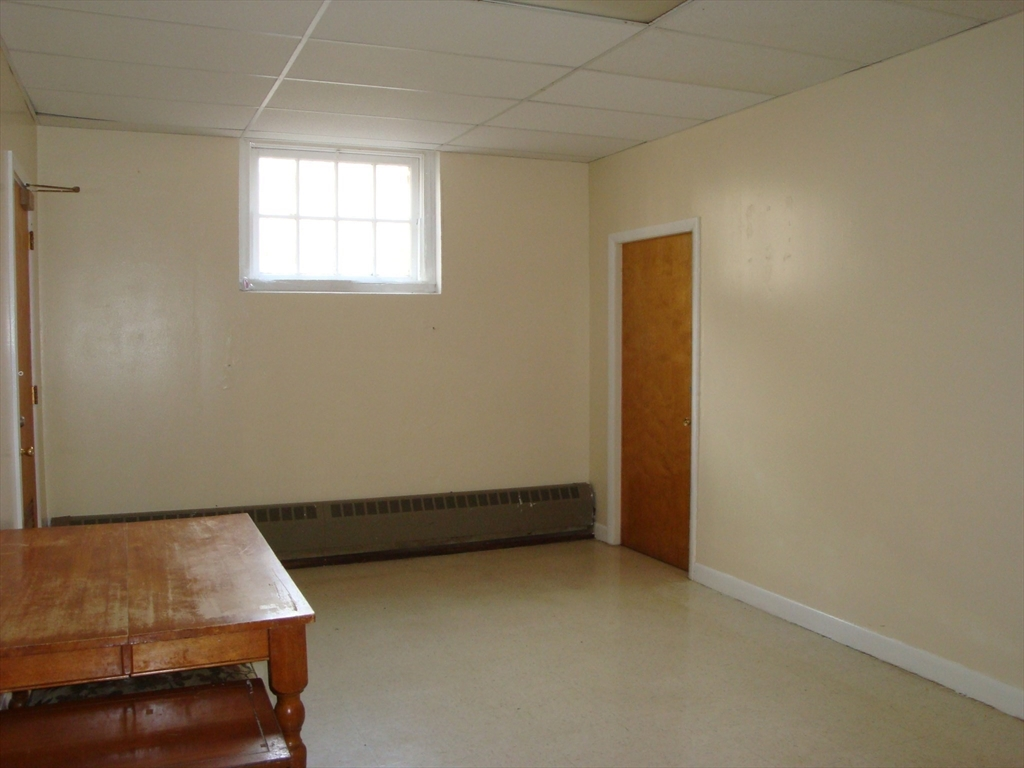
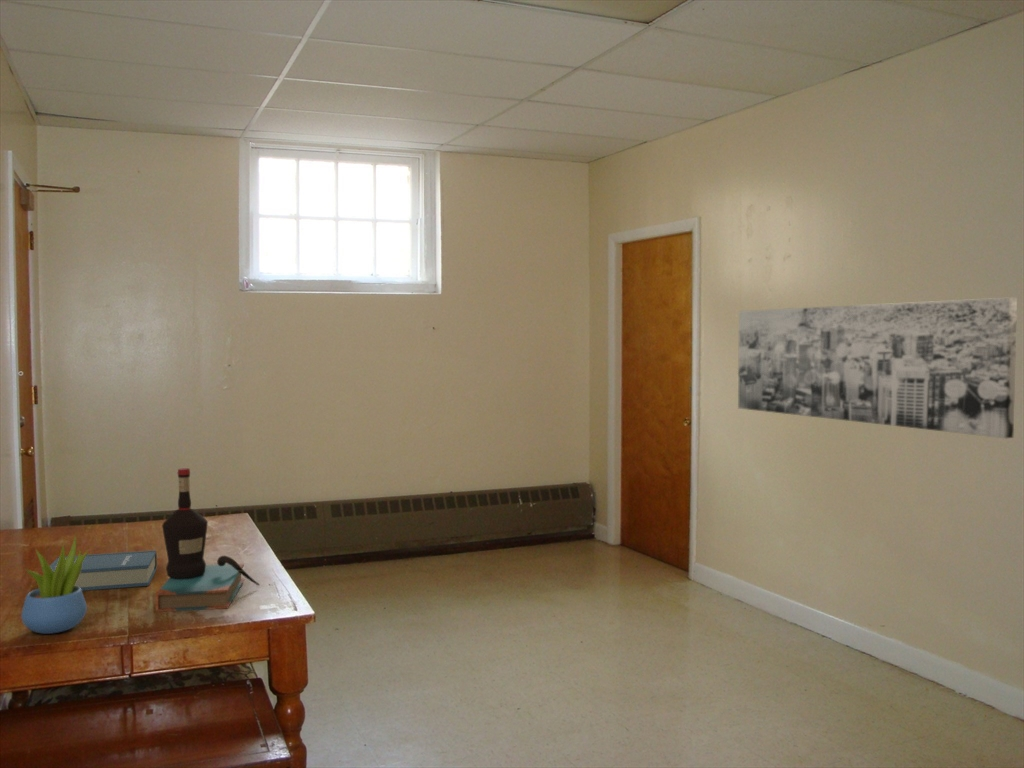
+ succulent plant [20,534,89,635]
+ hardback book [49,549,158,592]
+ bottle [154,467,261,613]
+ wall art [737,297,1018,439]
